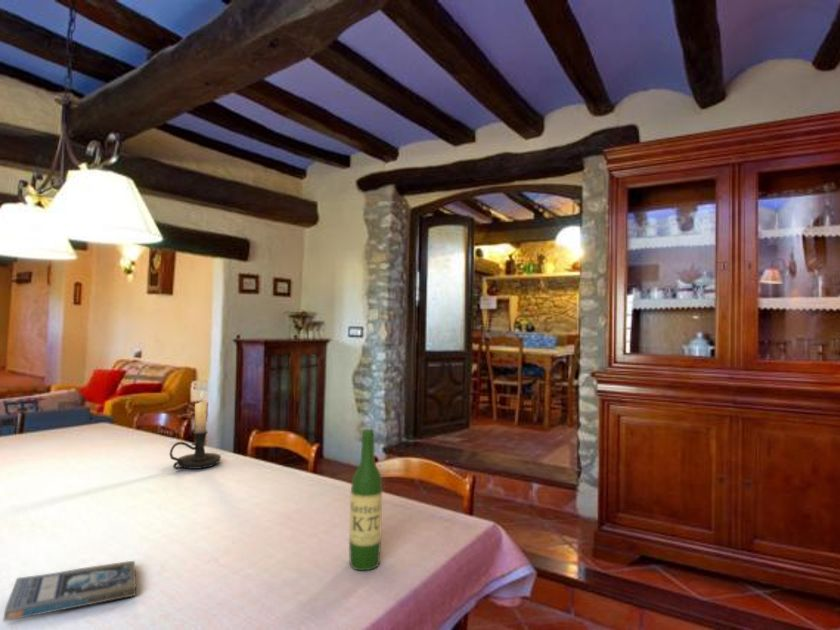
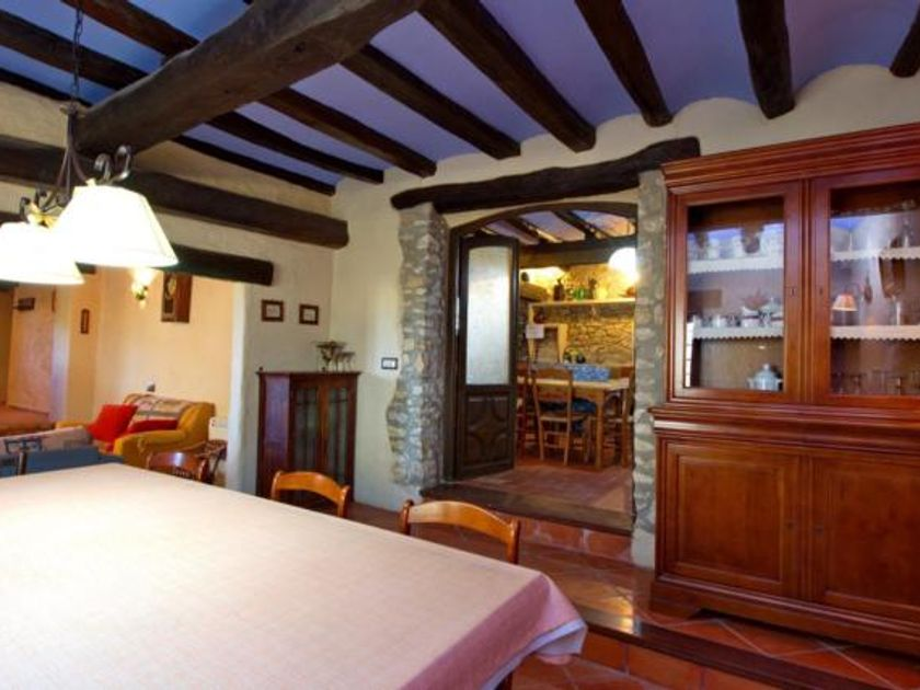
- book [2,560,137,623]
- candle holder [168,389,222,470]
- wine bottle [348,428,383,572]
